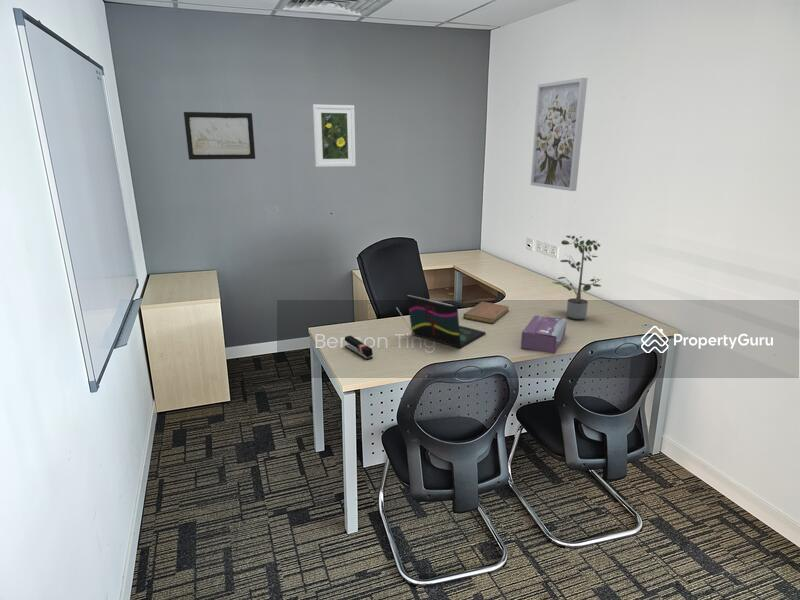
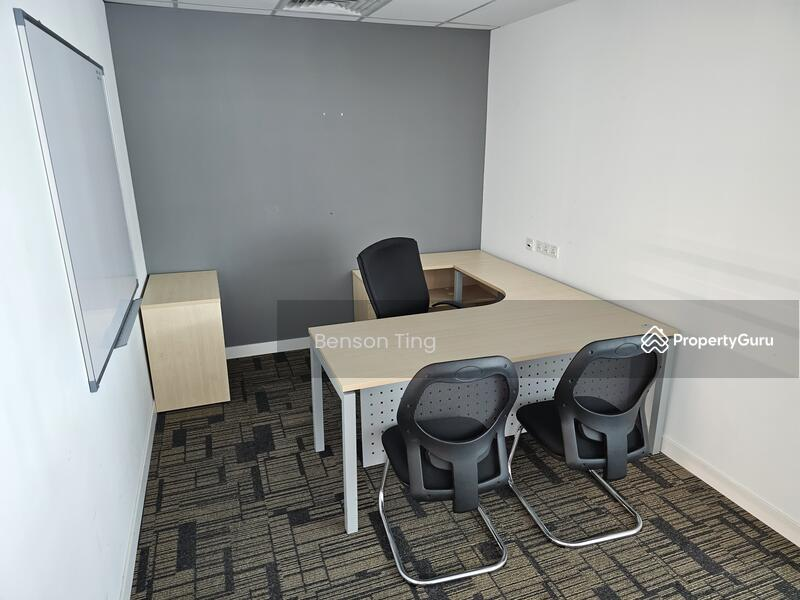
- laptop [395,294,487,349]
- notebook [463,301,510,324]
- potted plant [550,235,602,320]
- wall art [183,111,256,161]
- tissue box [520,315,567,355]
- wall art [530,77,588,192]
- stapler [344,335,374,361]
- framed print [312,103,357,168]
